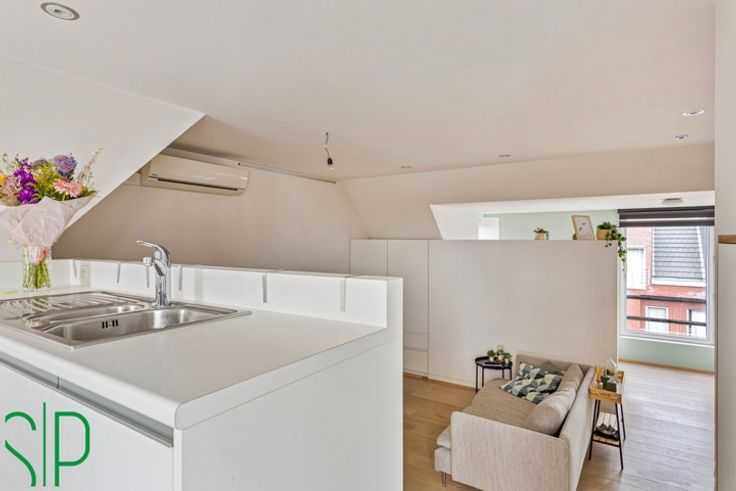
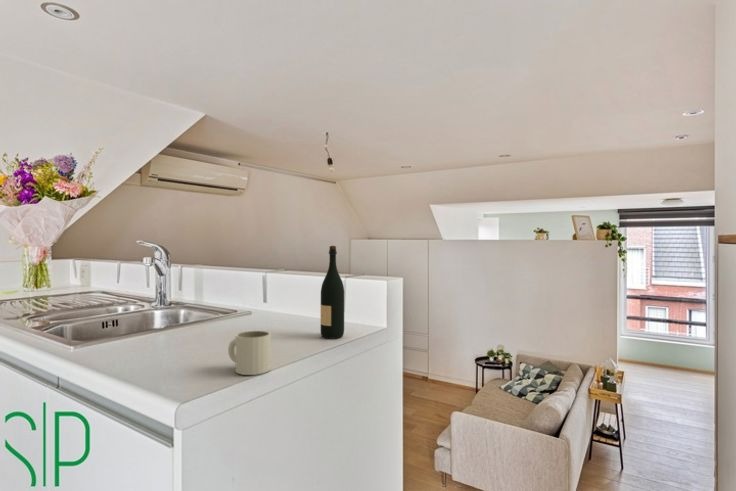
+ wine bottle [320,245,345,340]
+ mug [227,330,272,376]
